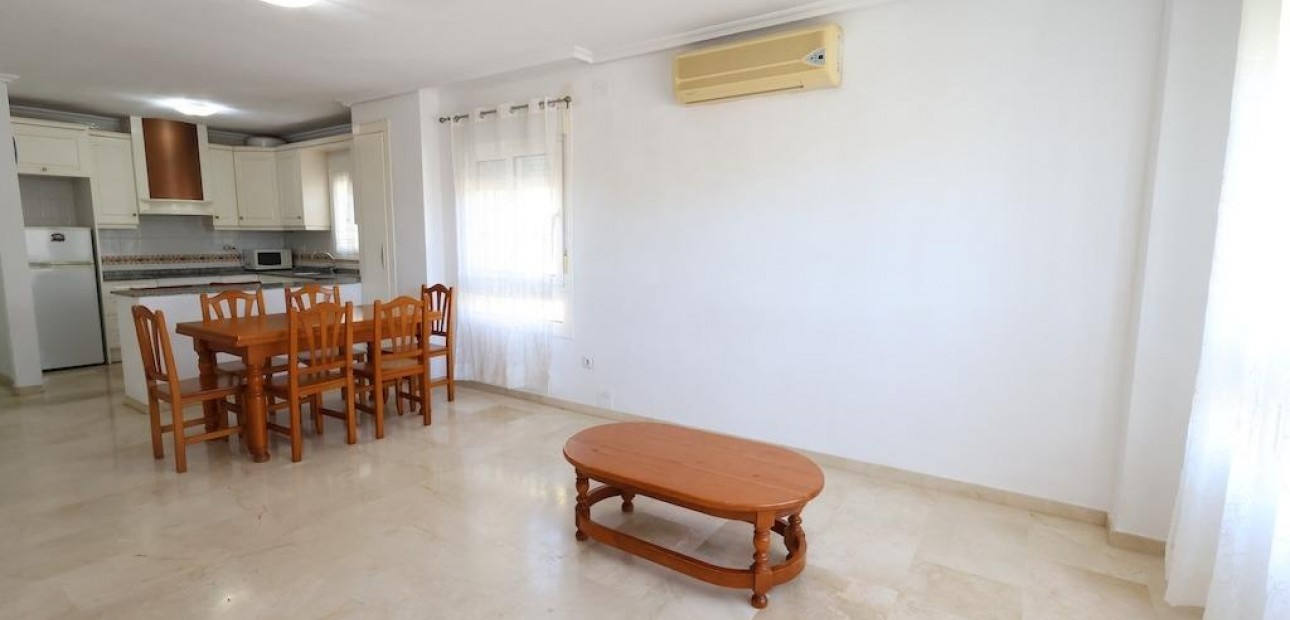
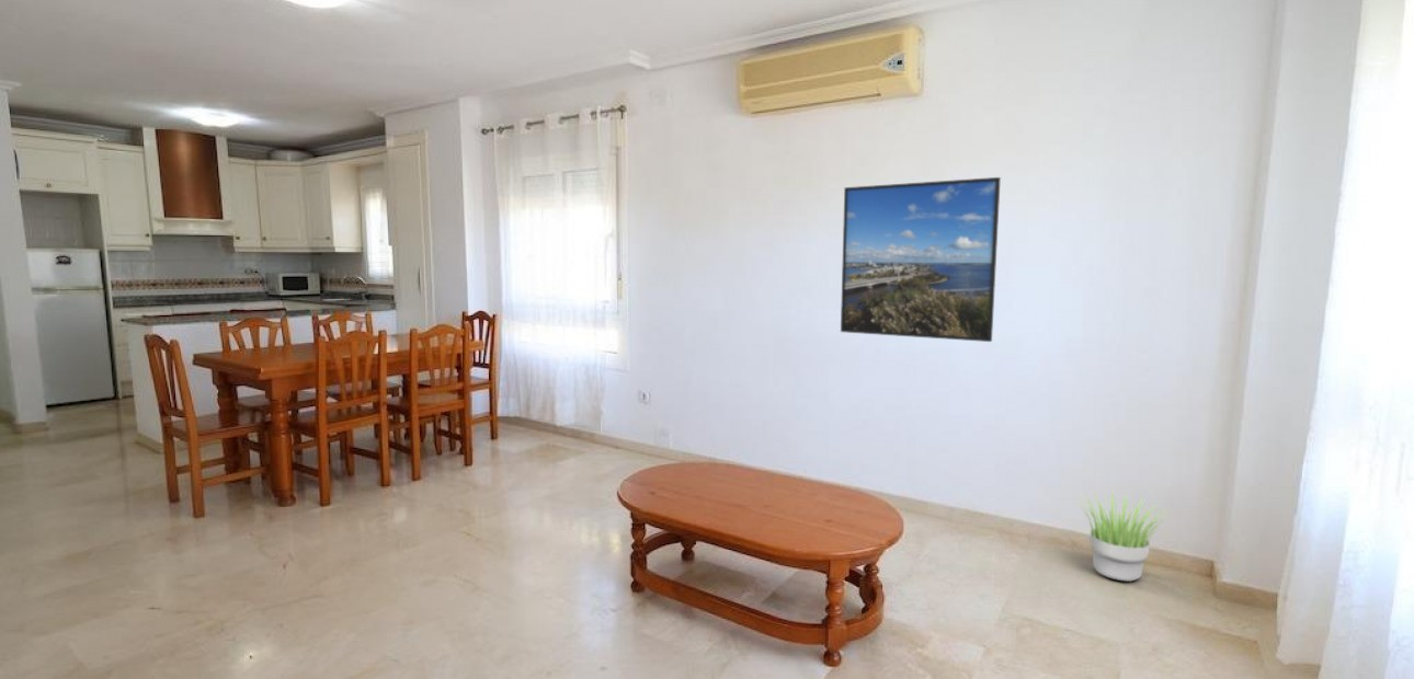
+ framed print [840,176,1002,343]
+ potted plant [1074,490,1171,583]
